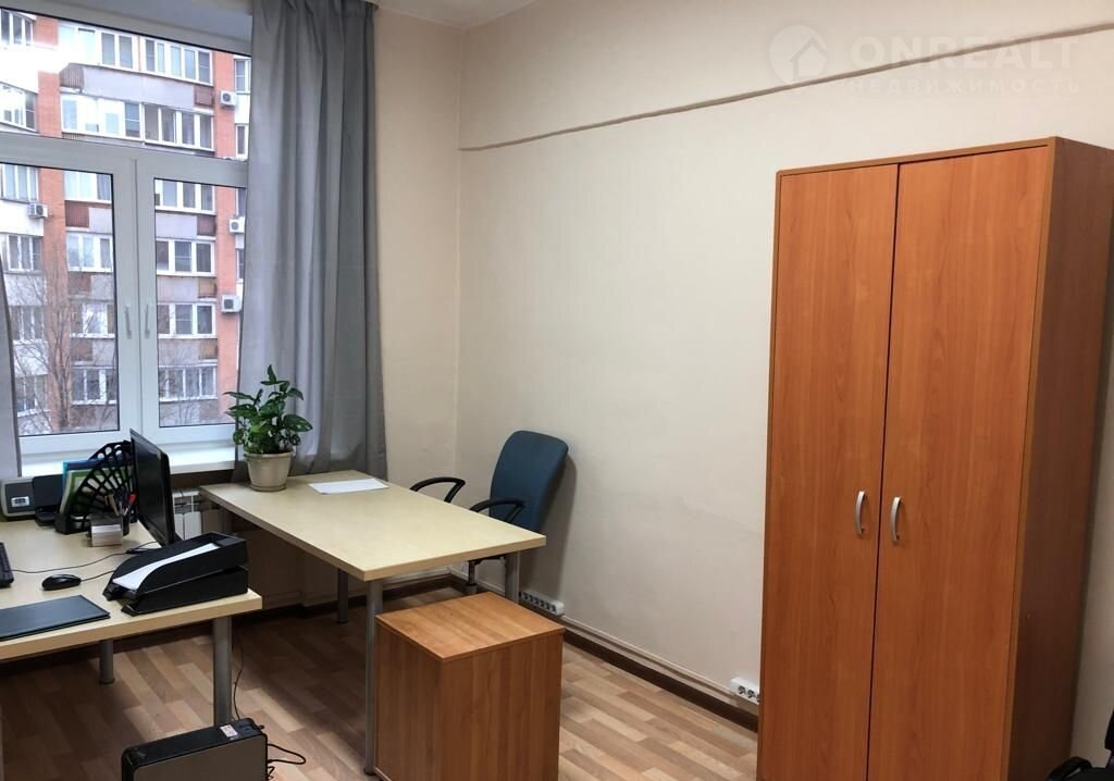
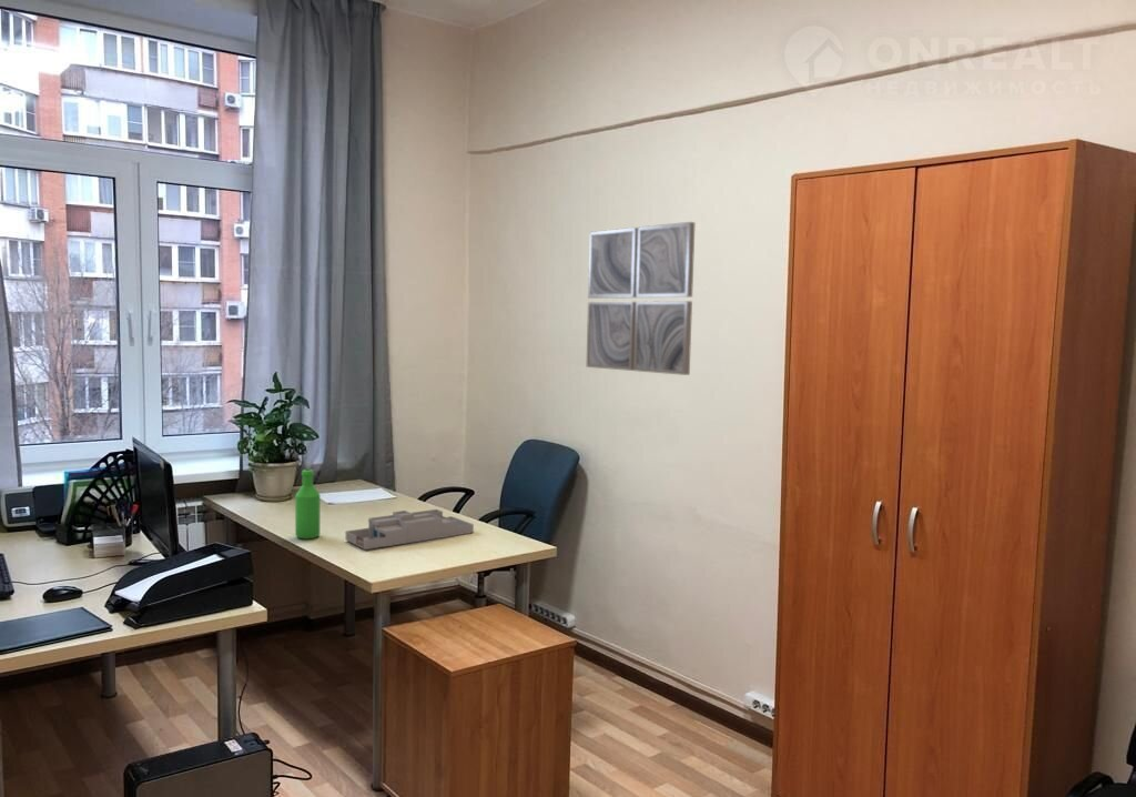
+ bottle [294,468,321,539]
+ desk organizer [345,508,475,551]
+ wall art [585,221,697,376]
